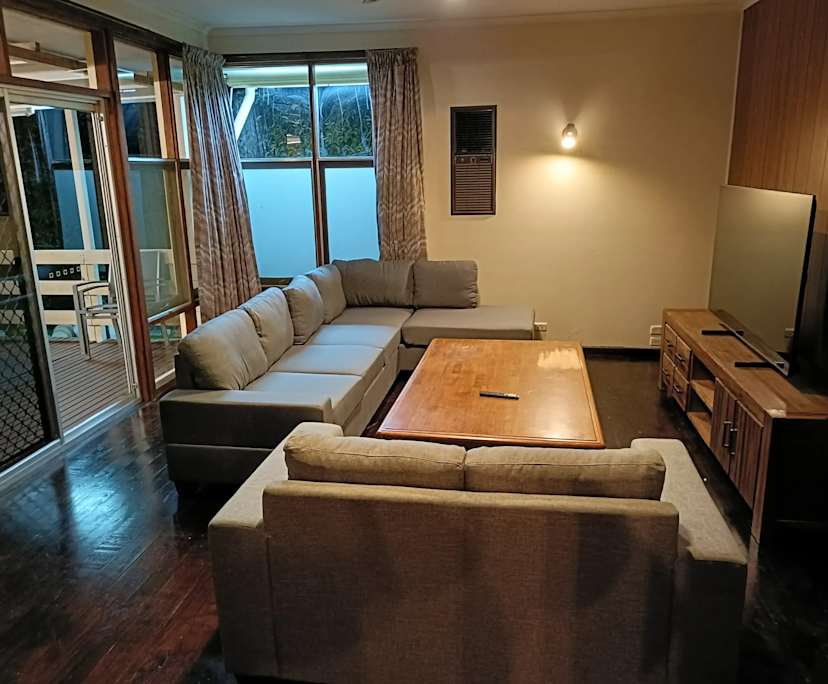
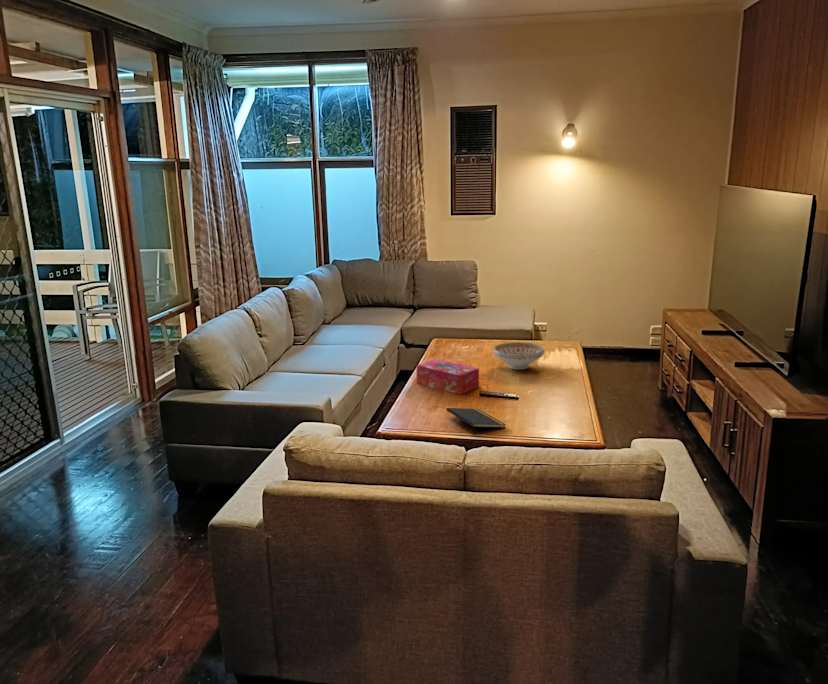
+ notepad [445,407,507,435]
+ decorative bowl [493,341,545,371]
+ tissue box [416,358,480,395]
